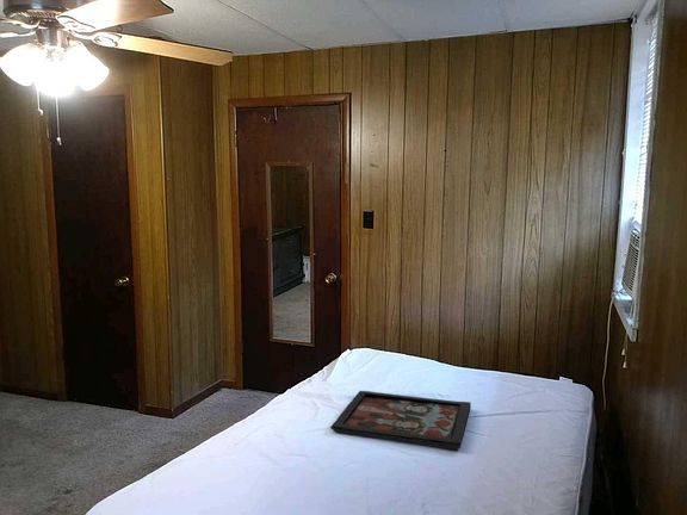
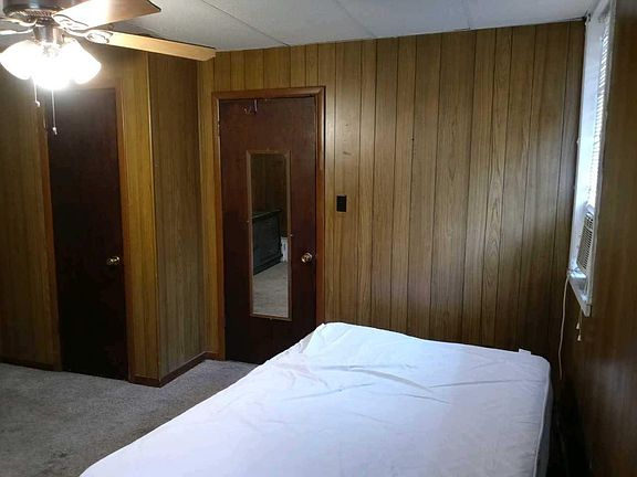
- tray [329,390,472,452]
